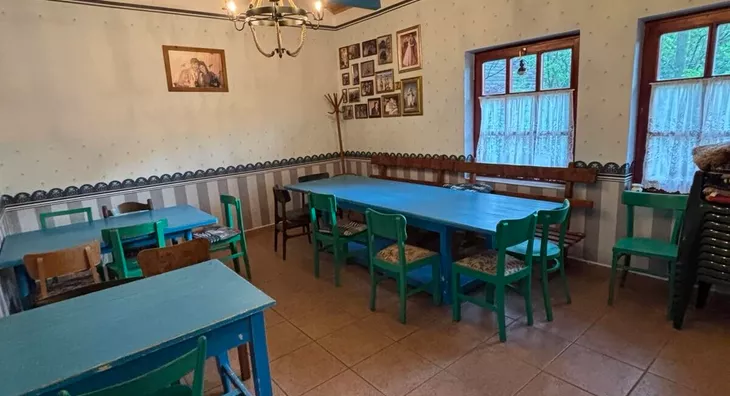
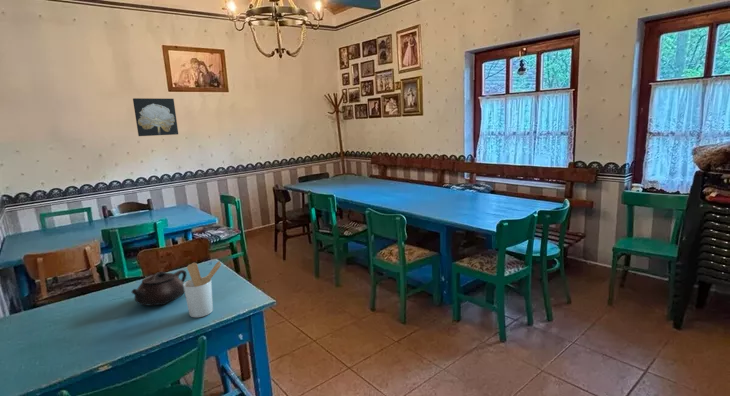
+ teapot [131,269,187,306]
+ wall art [132,97,179,137]
+ utensil holder [183,260,222,318]
